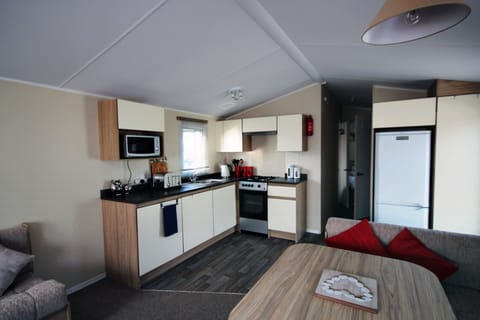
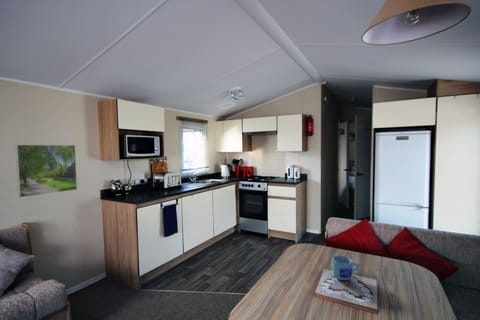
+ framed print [14,143,78,199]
+ mug [331,254,360,281]
